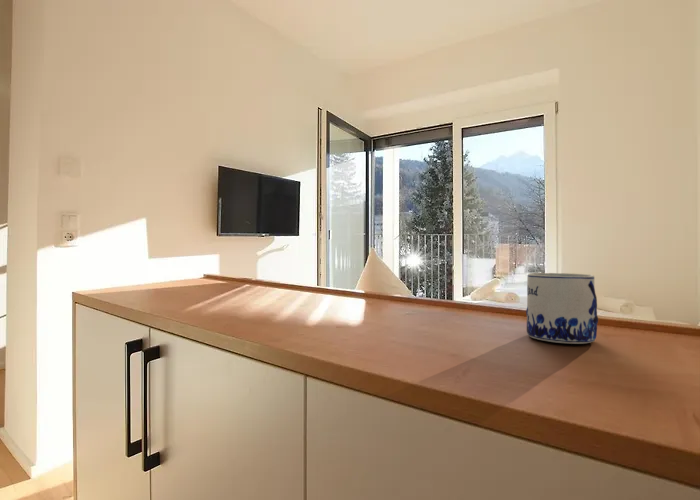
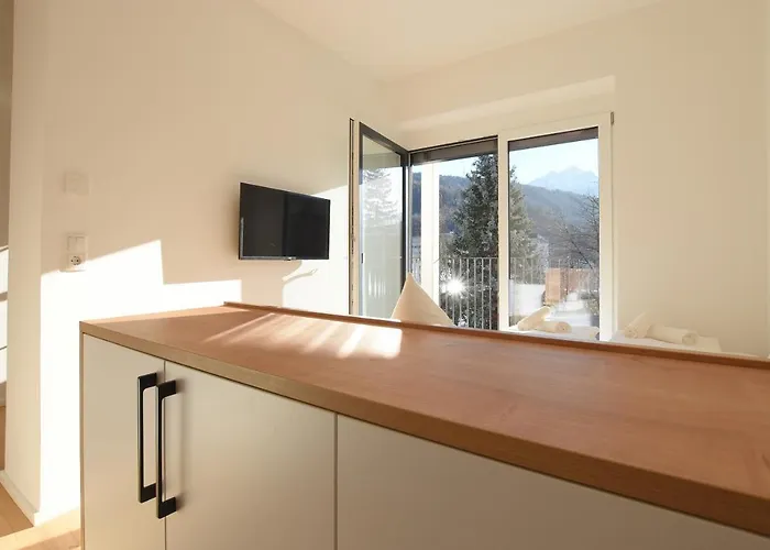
- mug [525,272,599,345]
